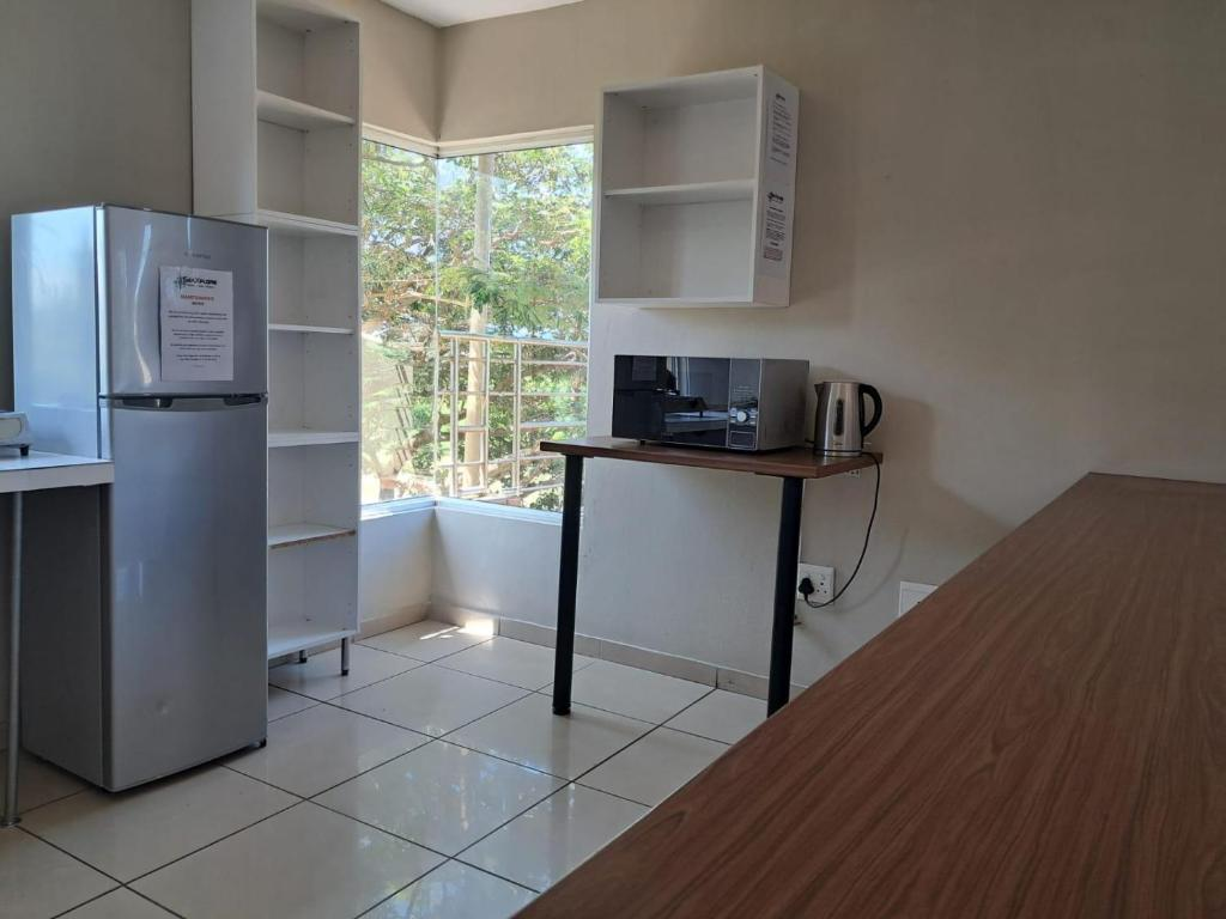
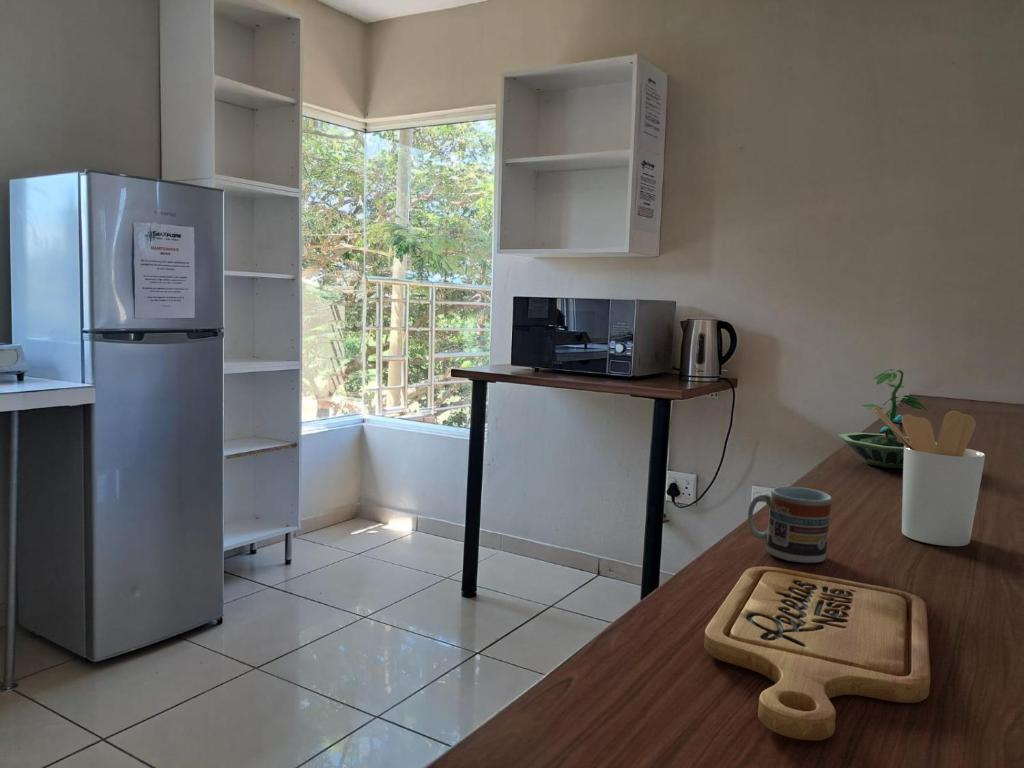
+ terrarium [837,368,937,470]
+ cutting board [703,565,931,742]
+ cup [747,486,833,564]
+ utensil holder [872,406,986,547]
